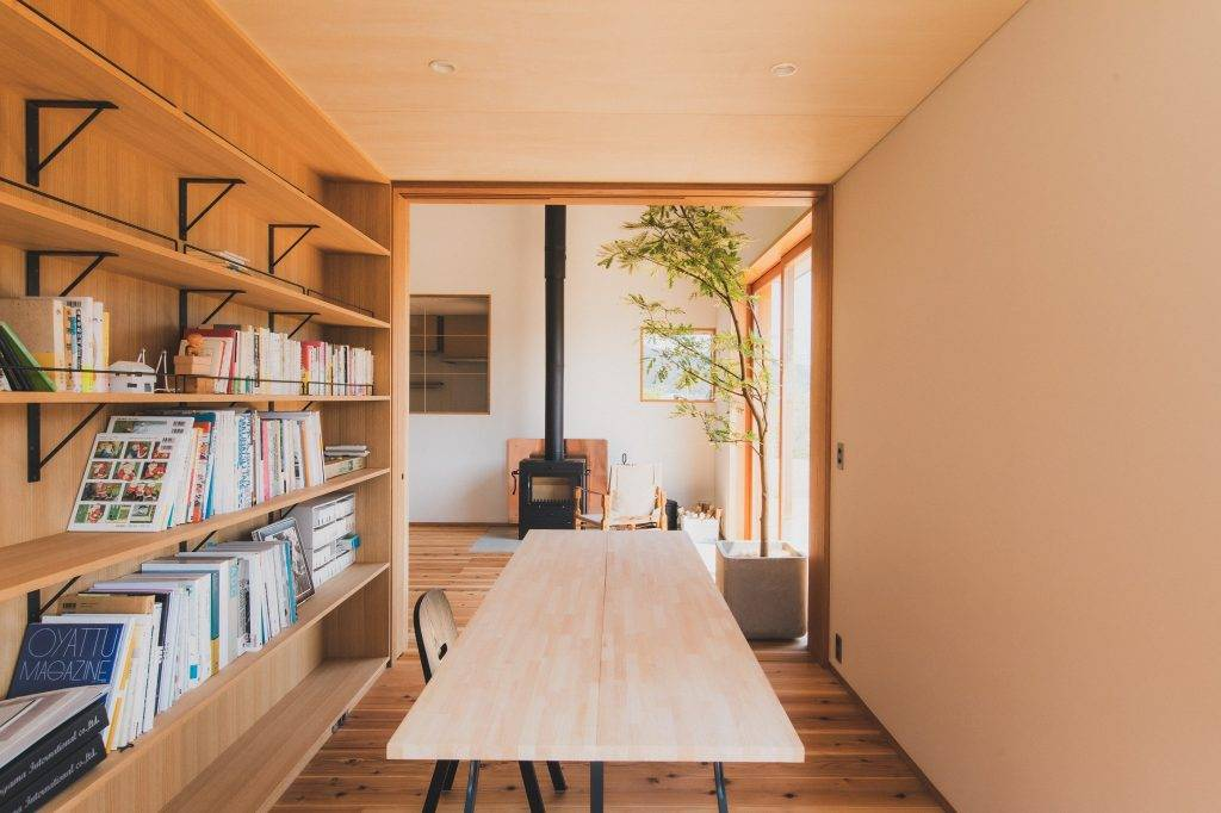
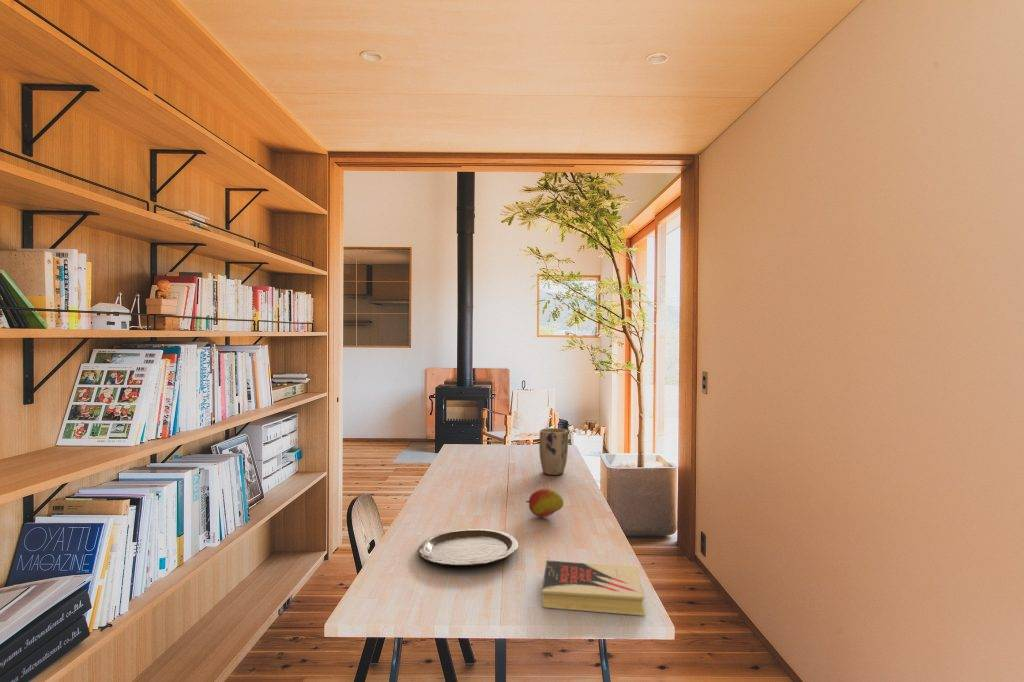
+ plant pot [538,427,569,476]
+ fruit [525,488,564,518]
+ book [541,559,646,617]
+ plate [417,528,519,567]
